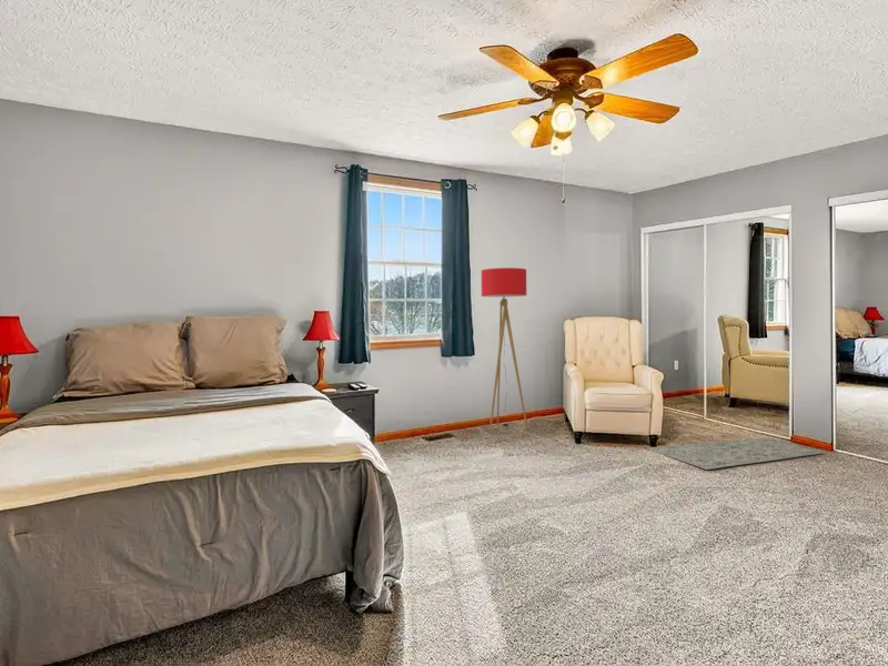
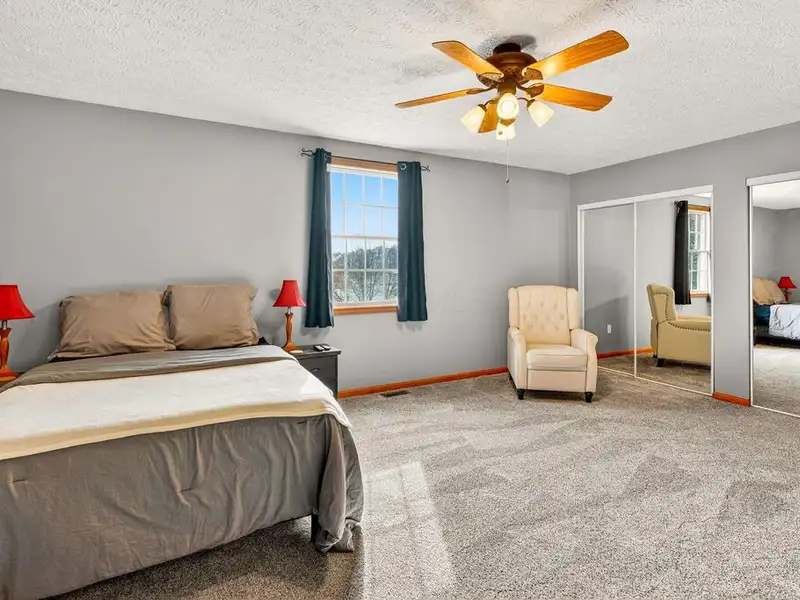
- floor lamp [481,266,529,434]
- rug [647,437,827,471]
